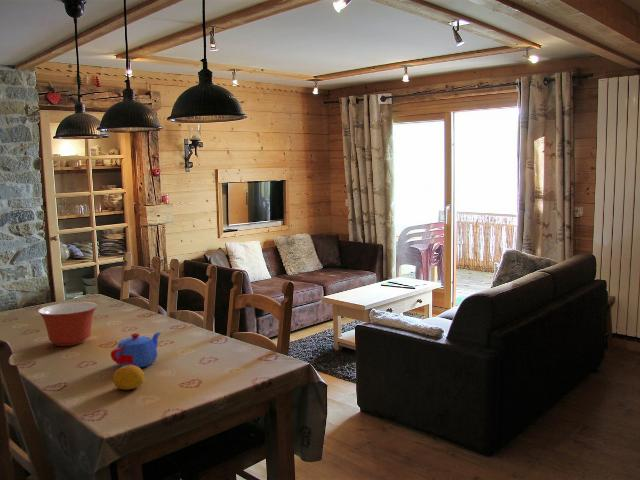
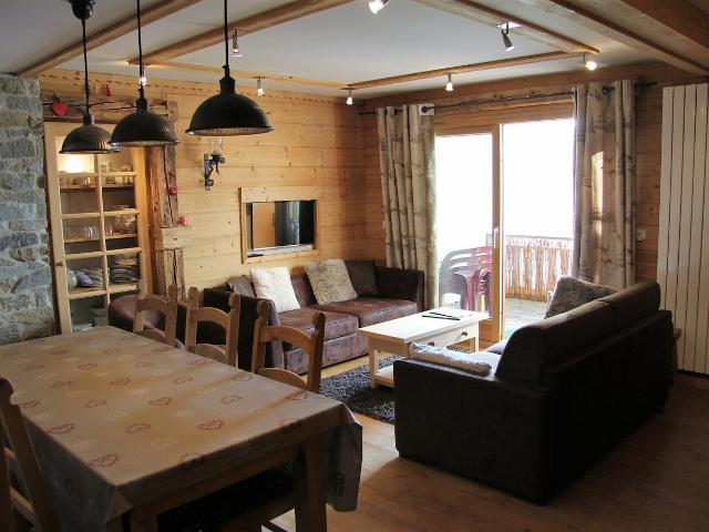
- fruit [112,365,145,391]
- teapot [110,331,162,369]
- mixing bowl [37,301,99,347]
